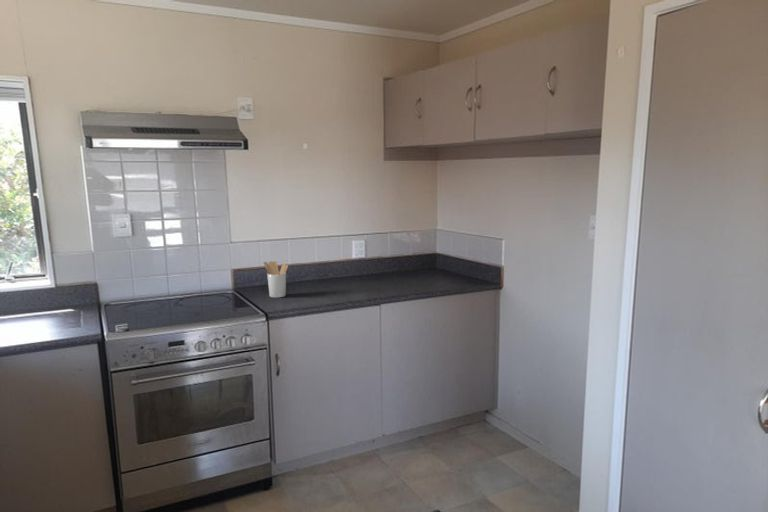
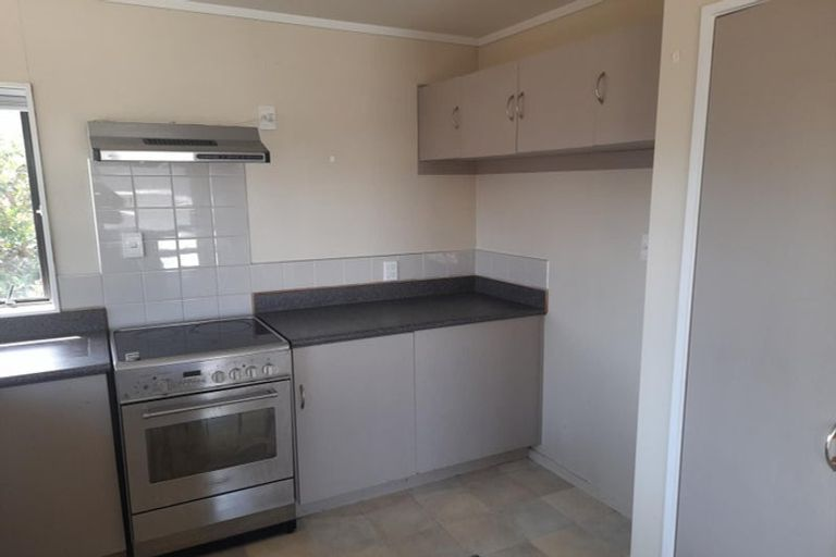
- utensil holder [262,260,289,299]
